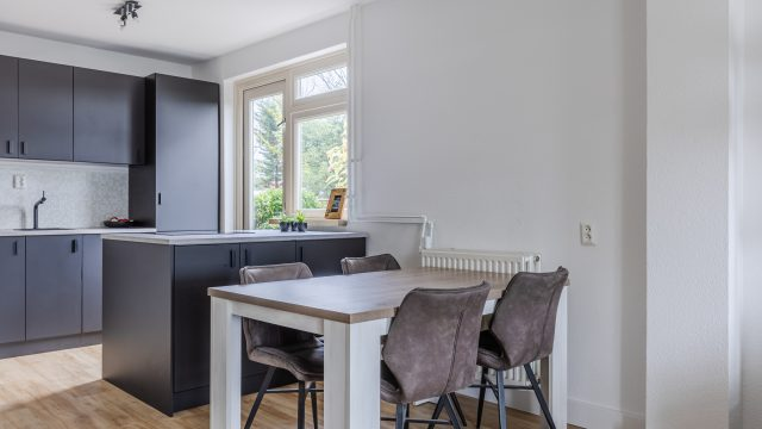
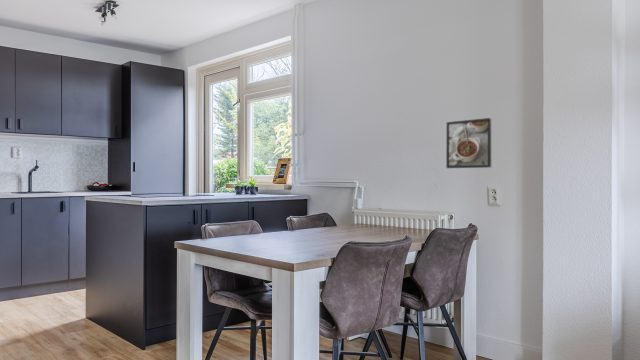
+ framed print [445,117,492,169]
